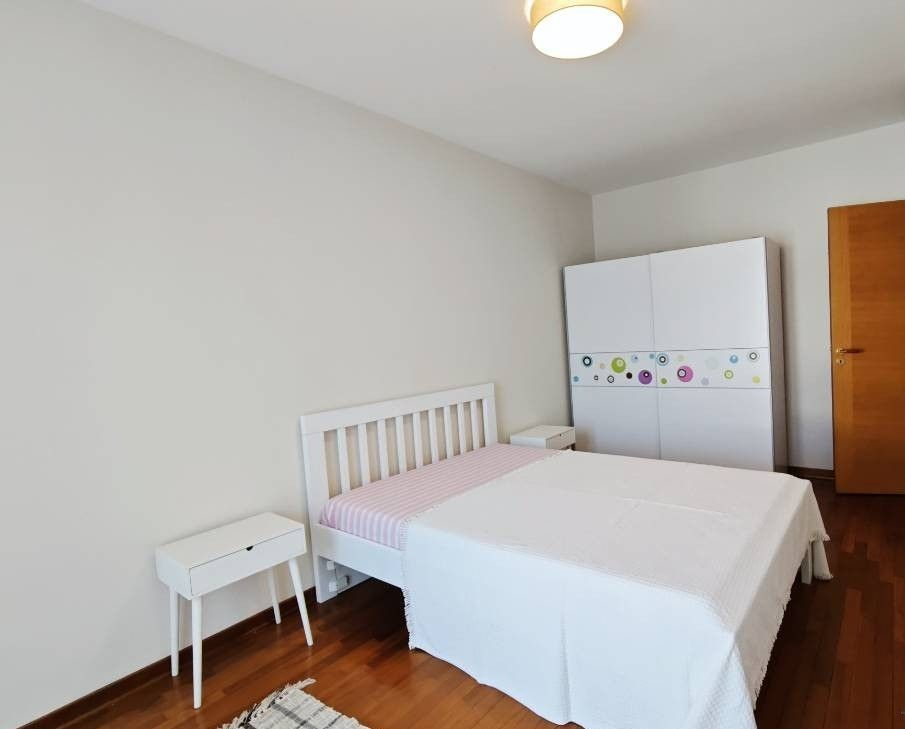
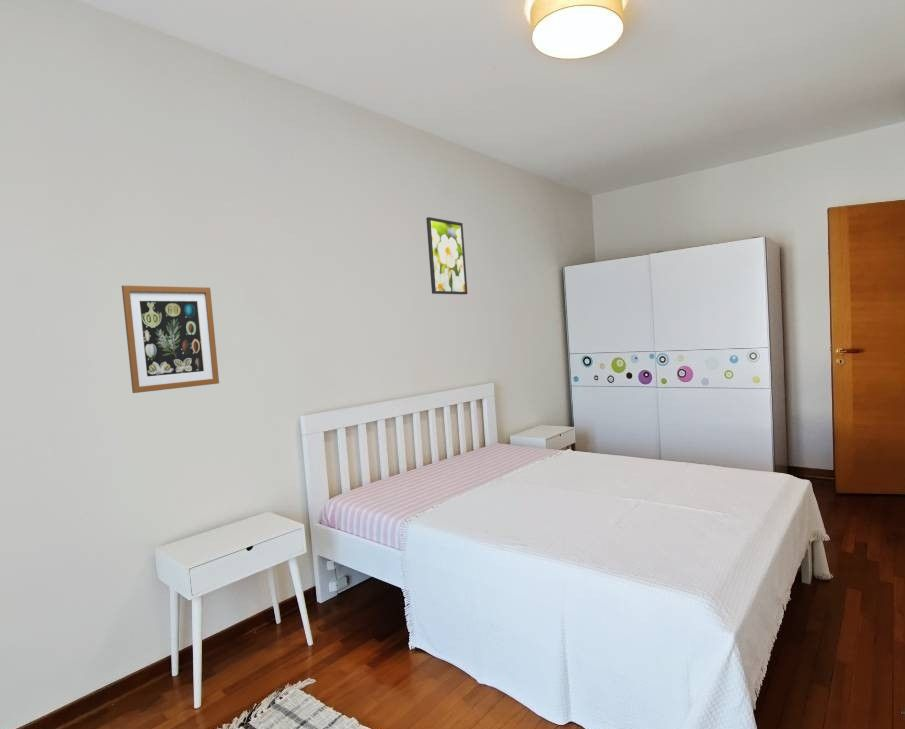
+ wall art [121,285,220,394]
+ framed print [425,216,469,295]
